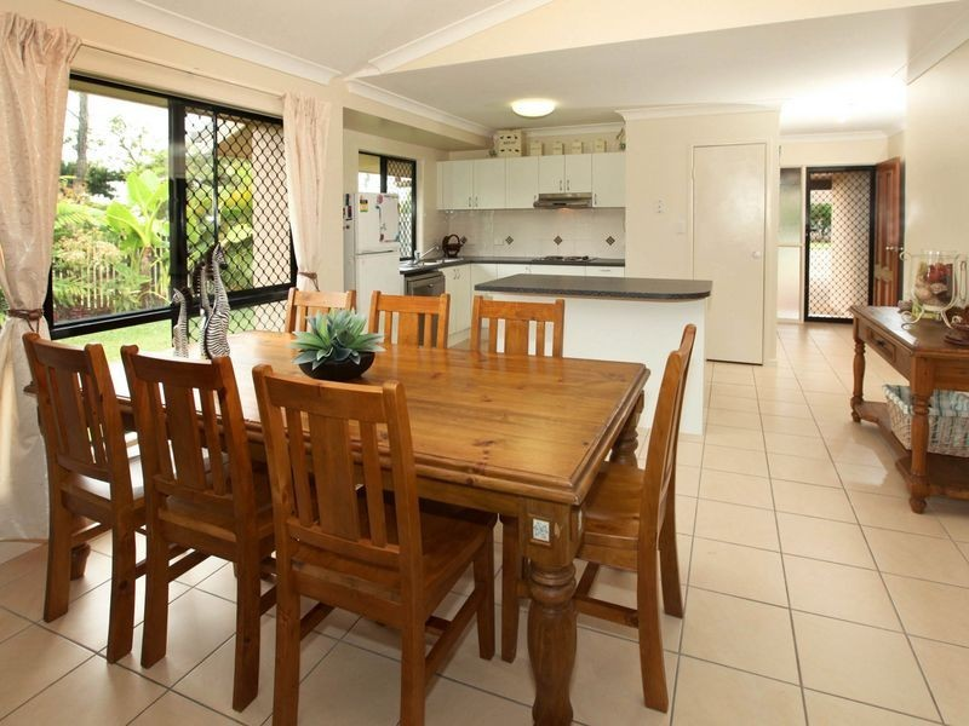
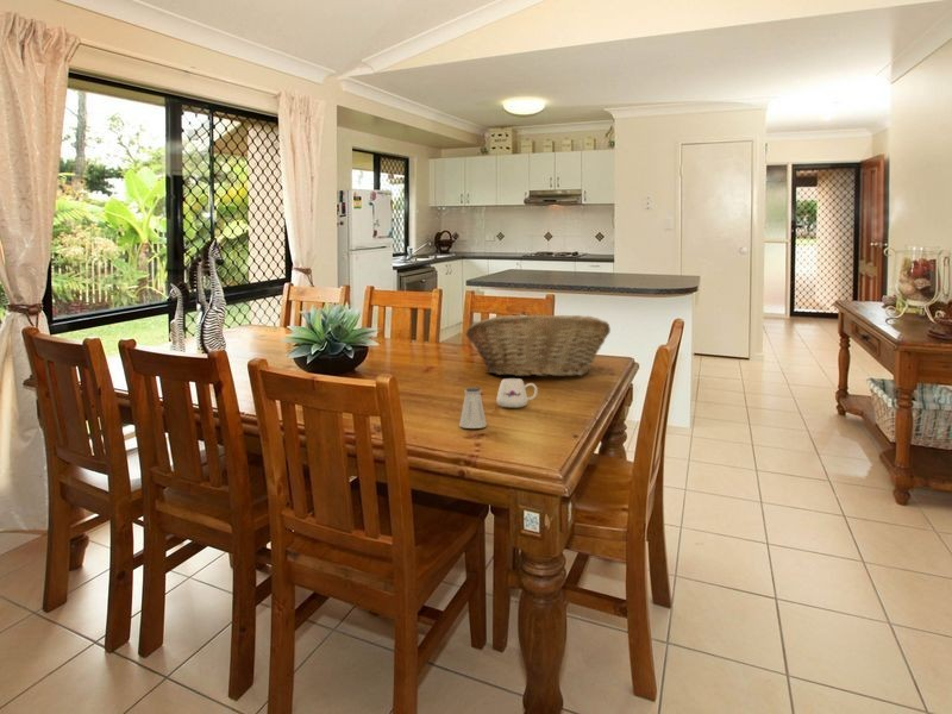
+ saltshaker [458,386,488,430]
+ mug [495,377,539,408]
+ fruit basket [464,314,612,378]
